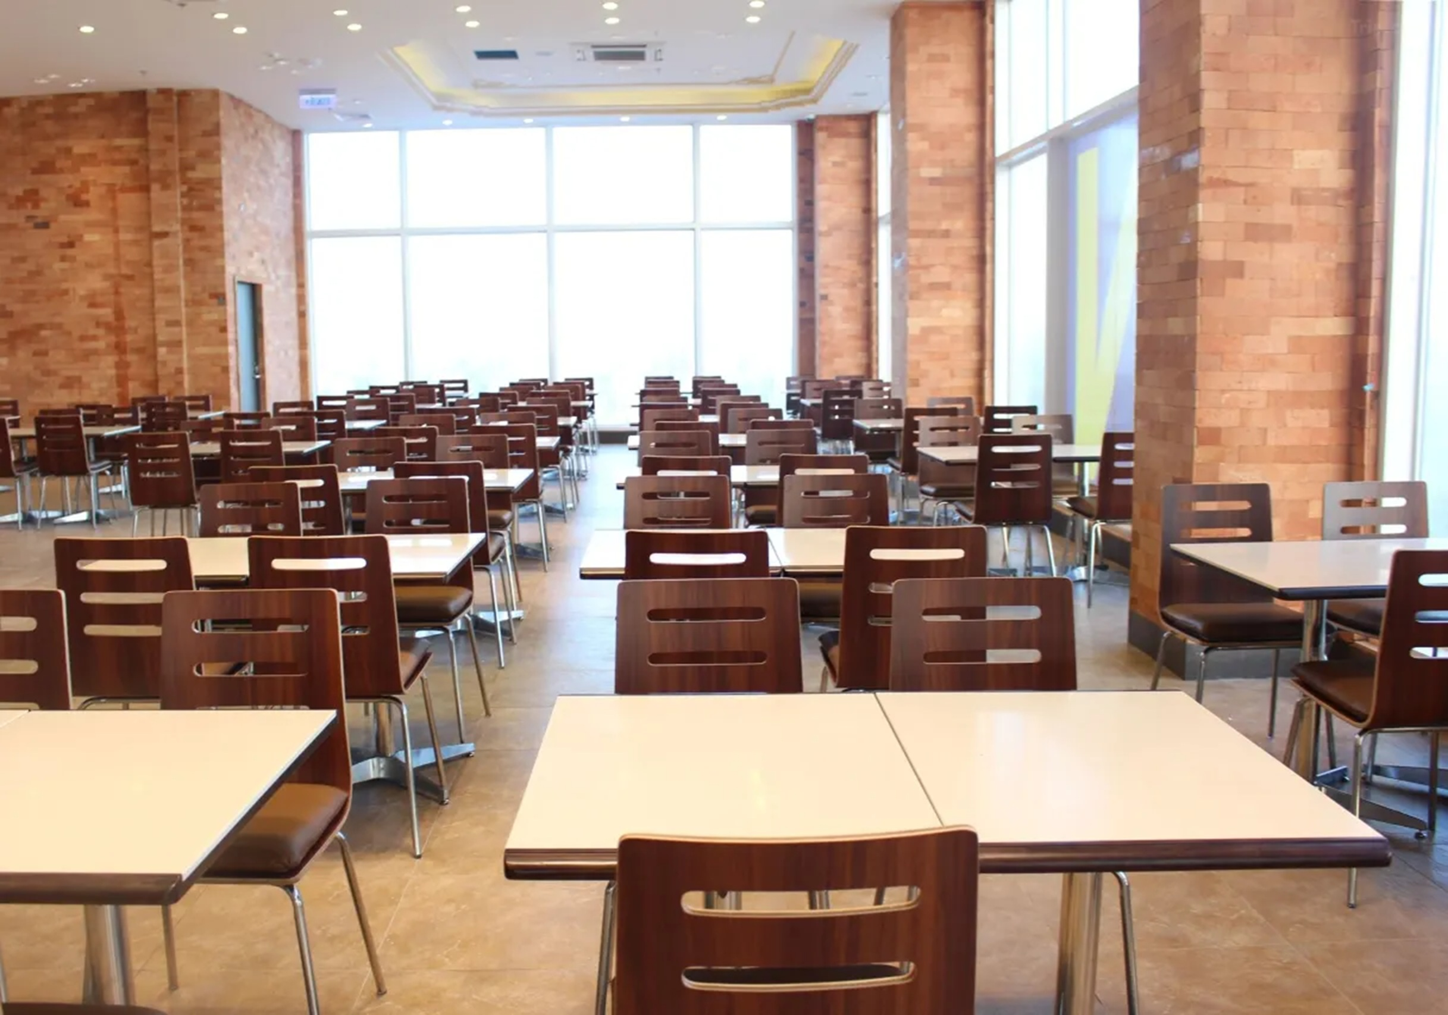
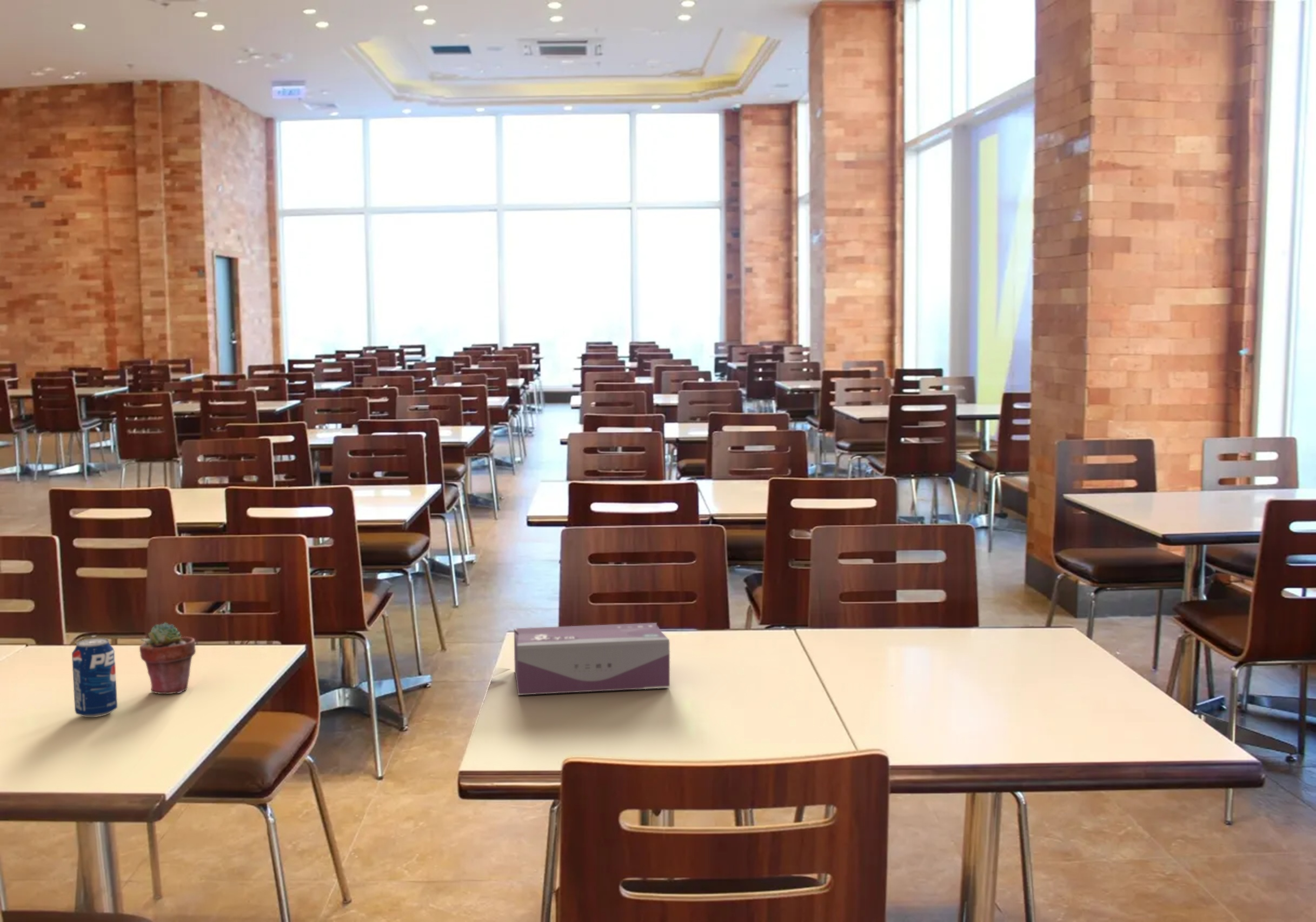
+ potted succulent [139,622,196,694]
+ tissue box [514,622,670,696]
+ beverage can [71,638,118,718]
